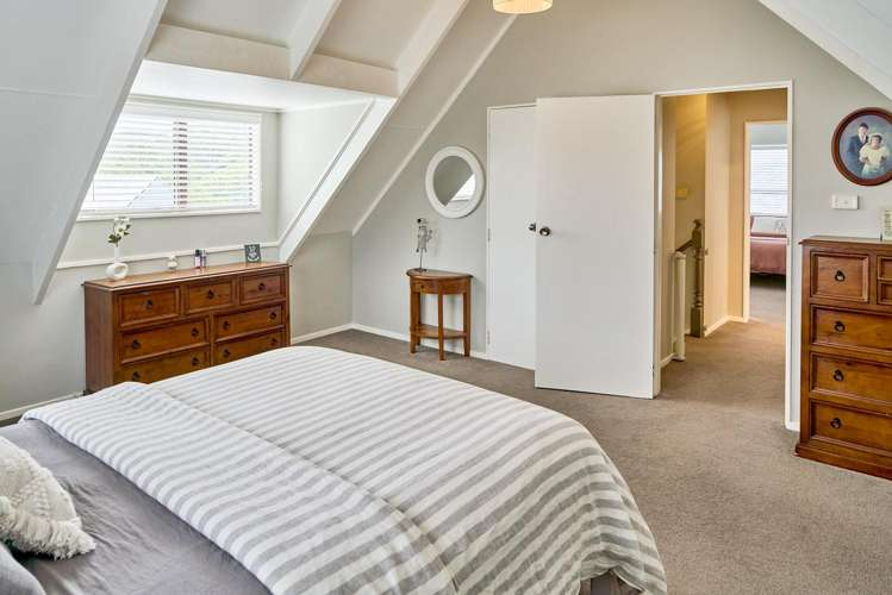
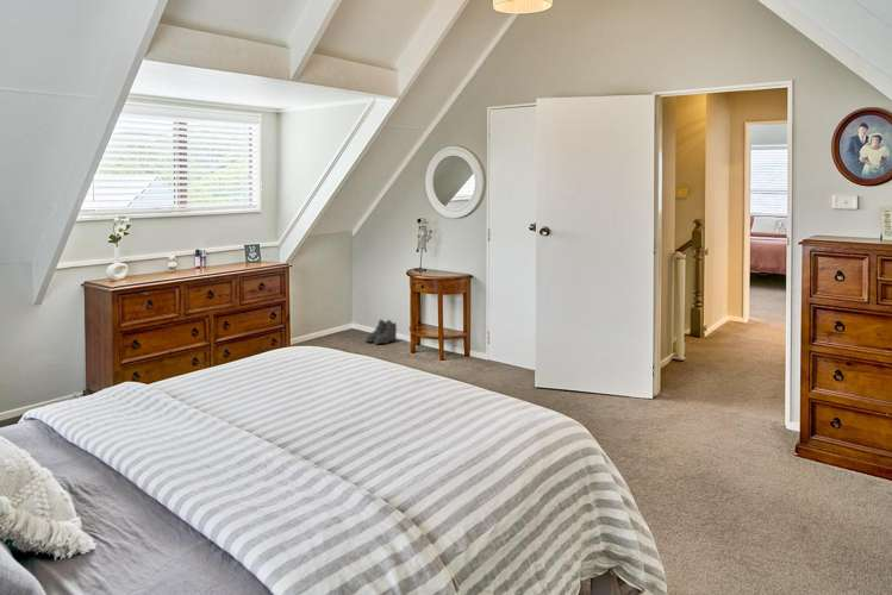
+ boots [364,319,398,344]
